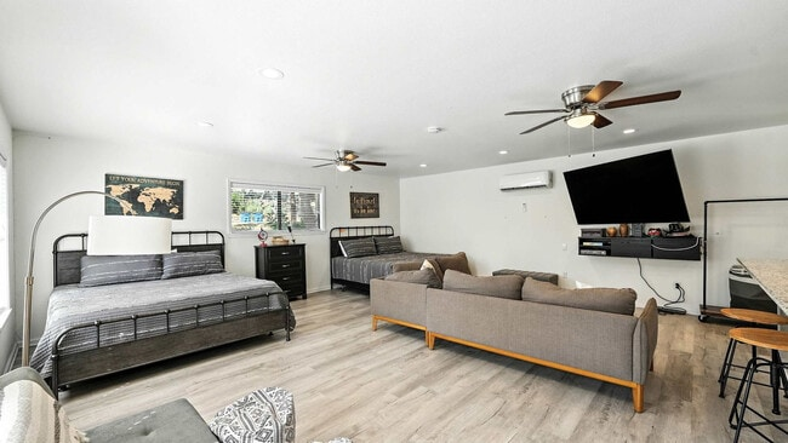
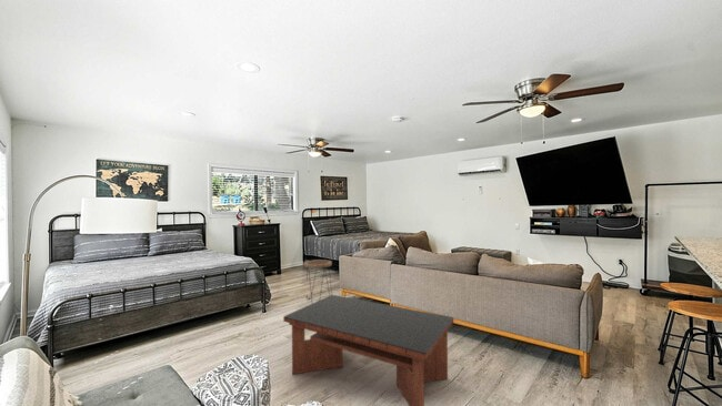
+ coffee table [282,294,454,406]
+ side table [302,258,333,302]
